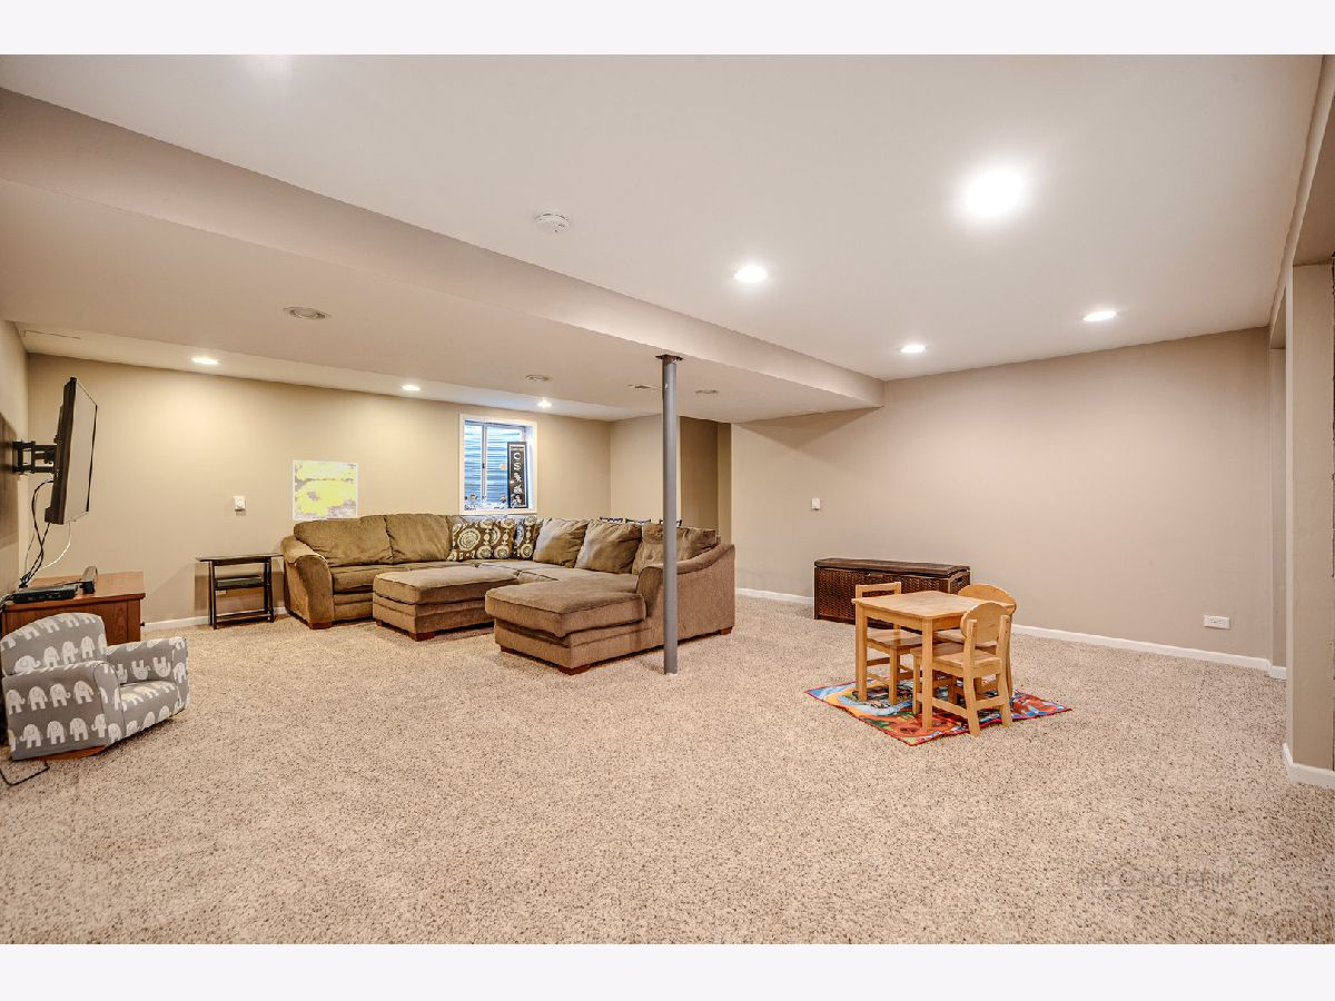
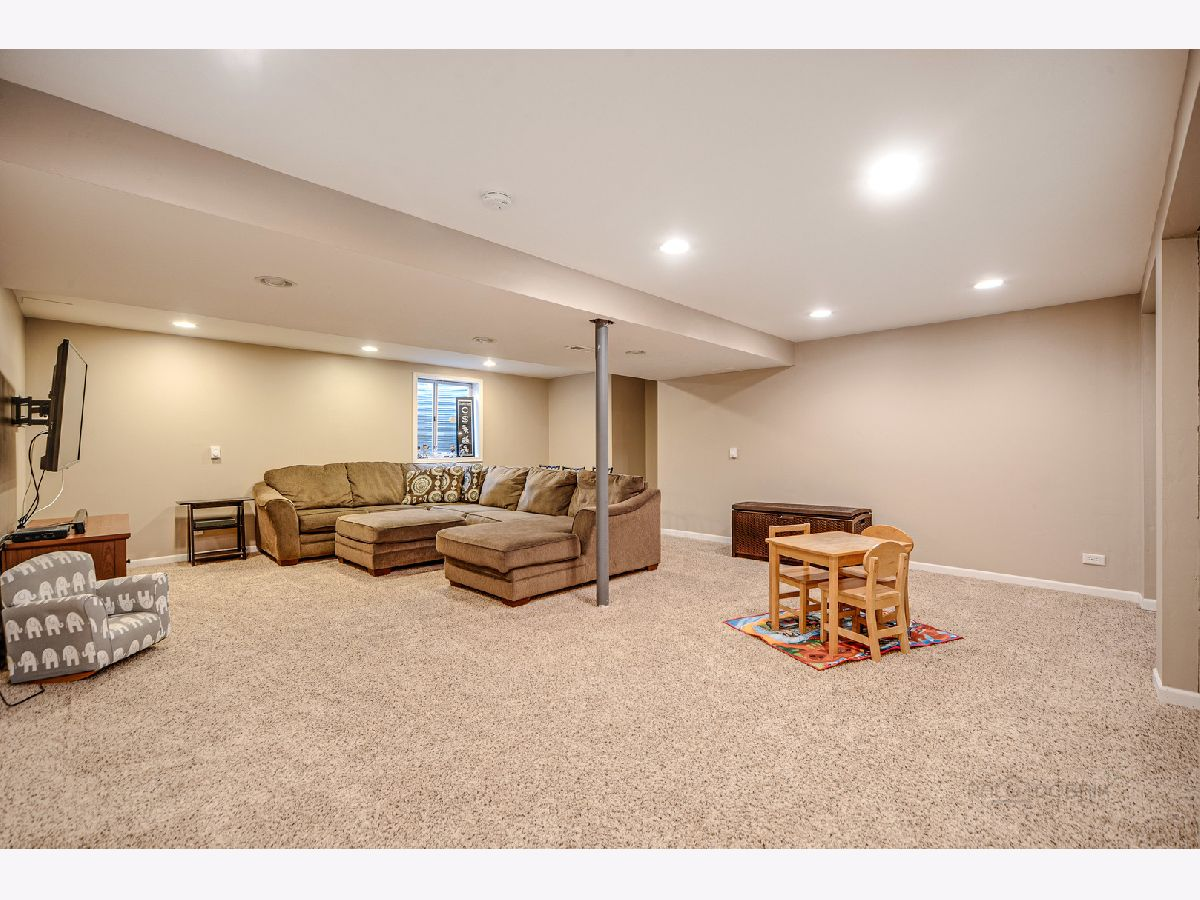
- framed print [291,459,358,522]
